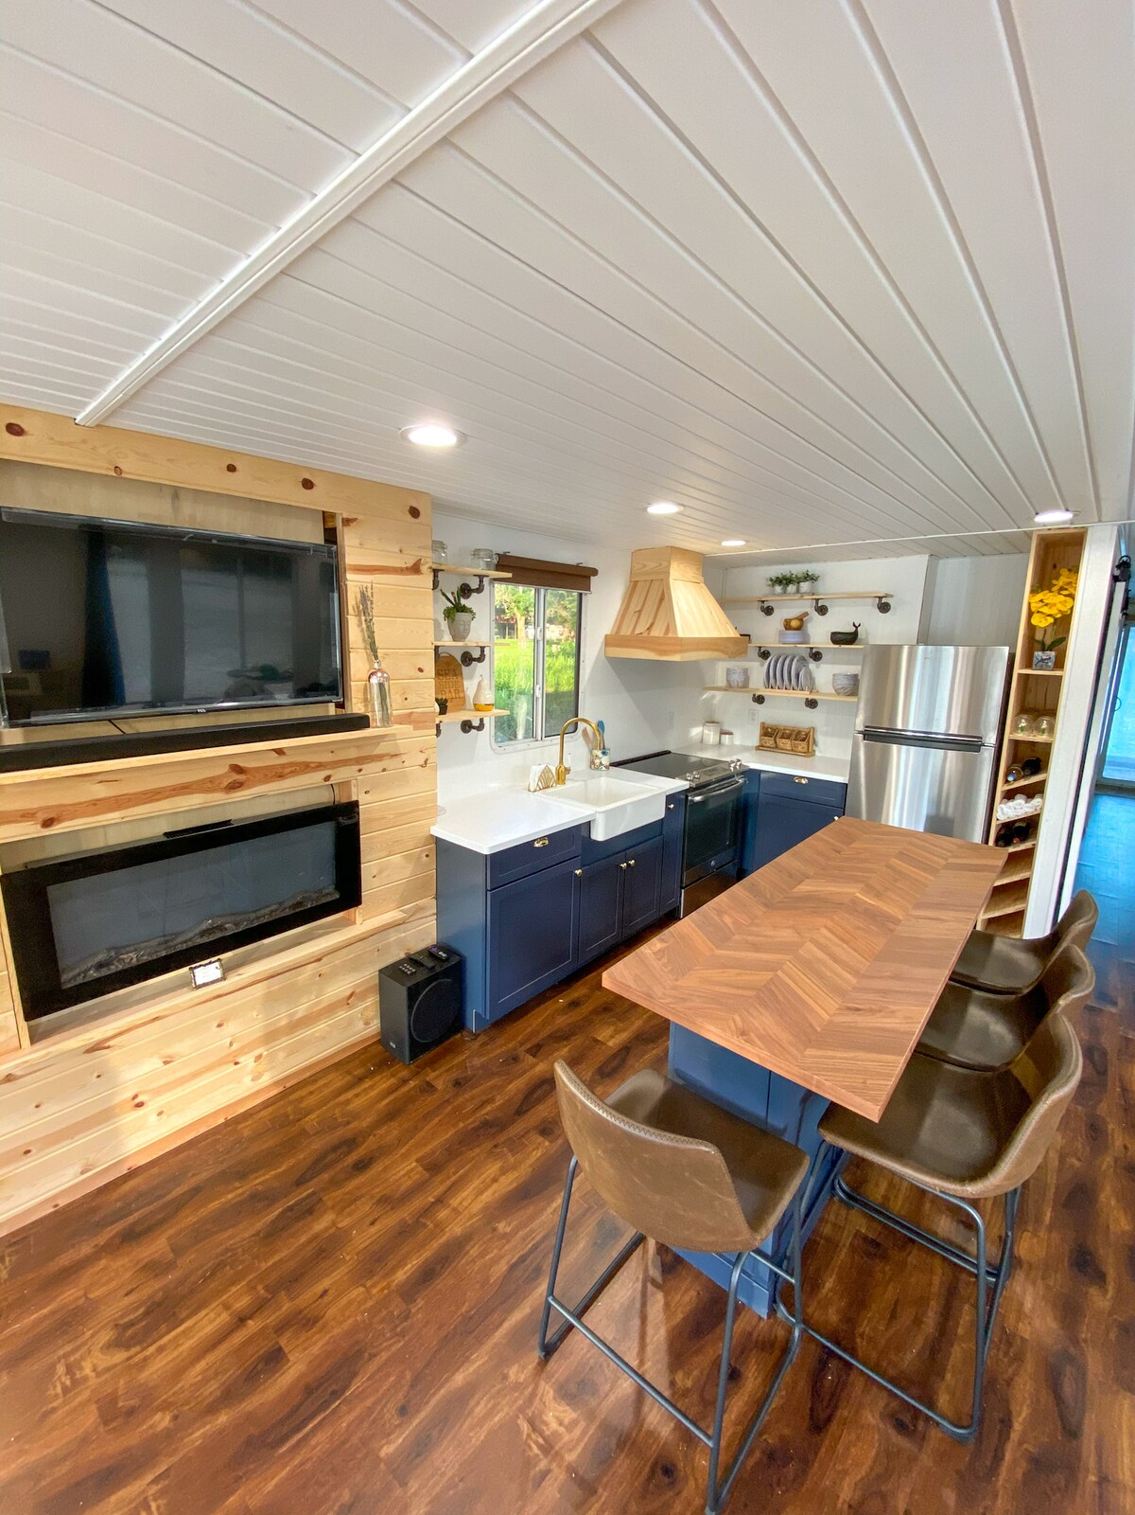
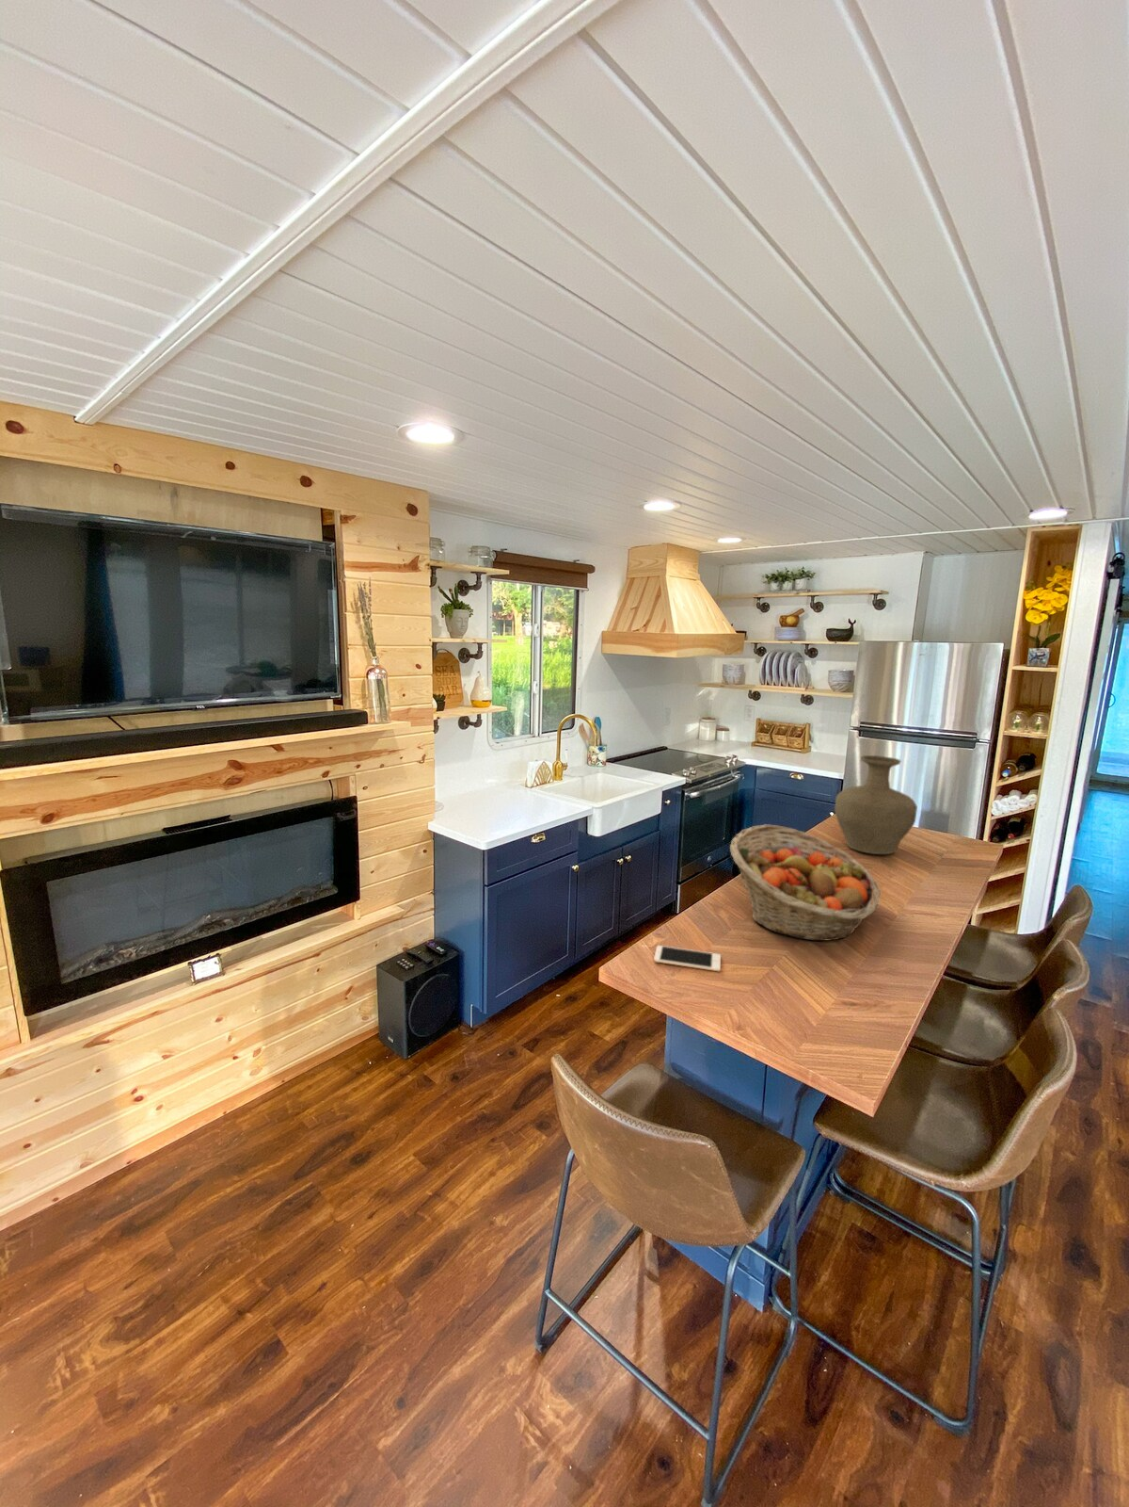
+ vase [834,755,918,856]
+ fruit basket [729,825,881,942]
+ cell phone [653,945,721,972]
